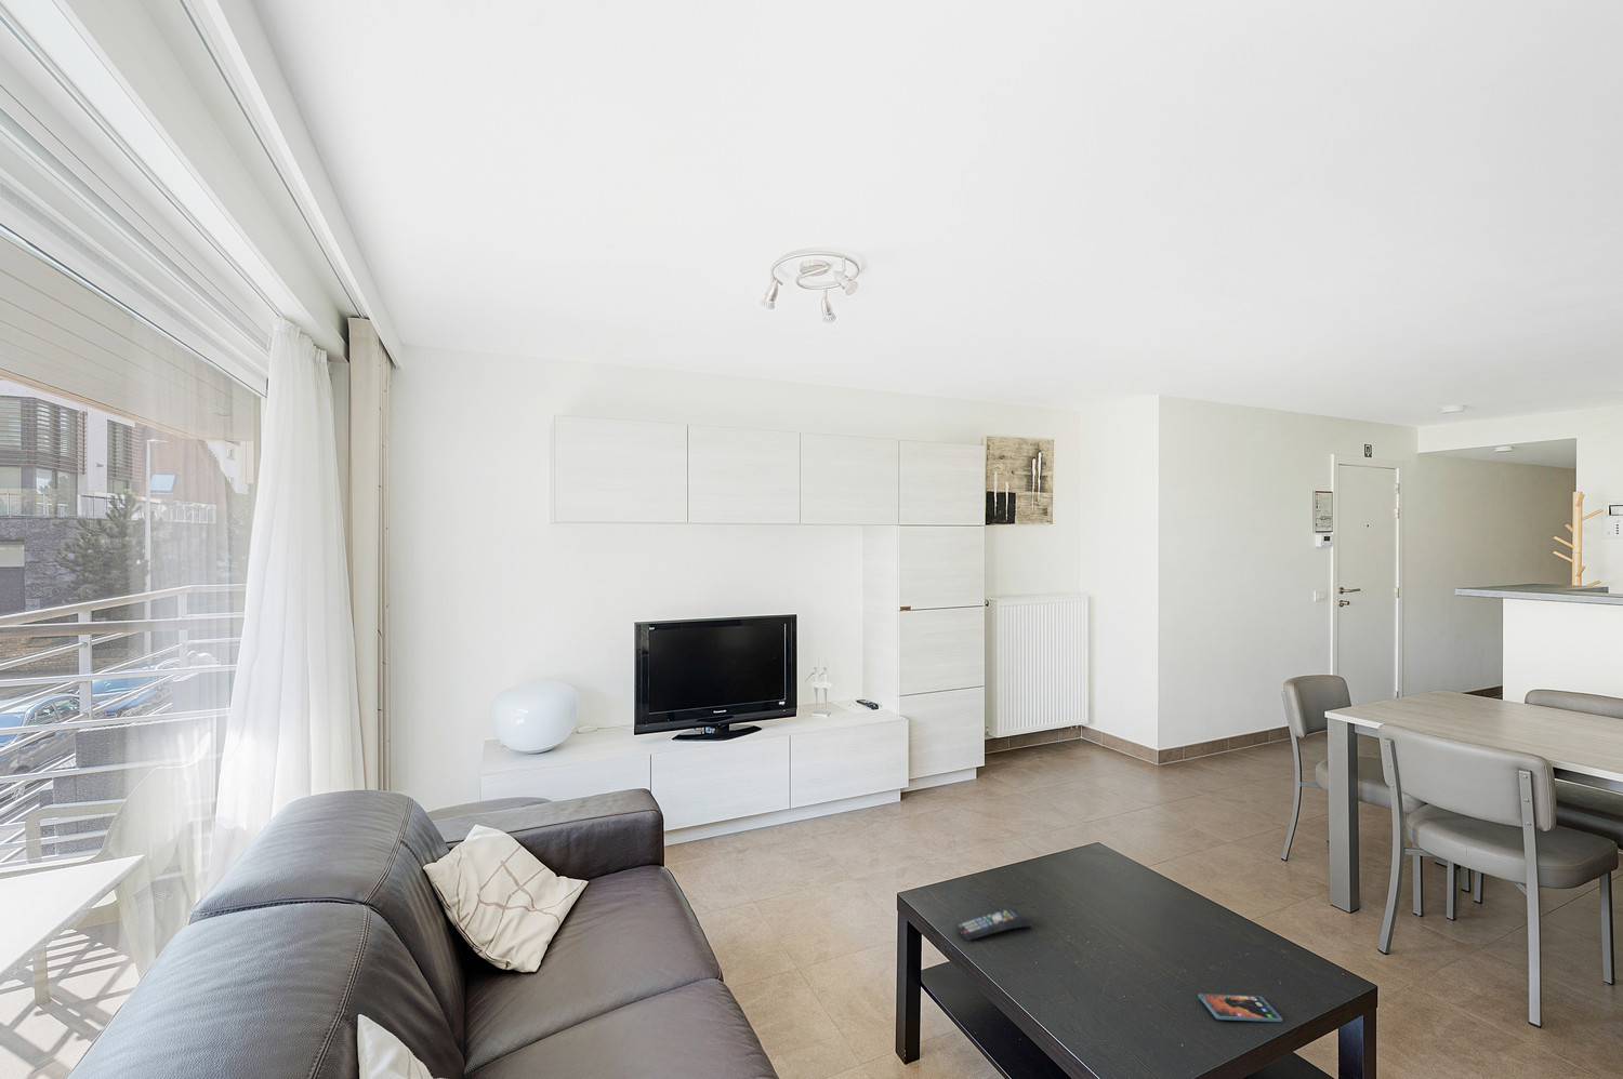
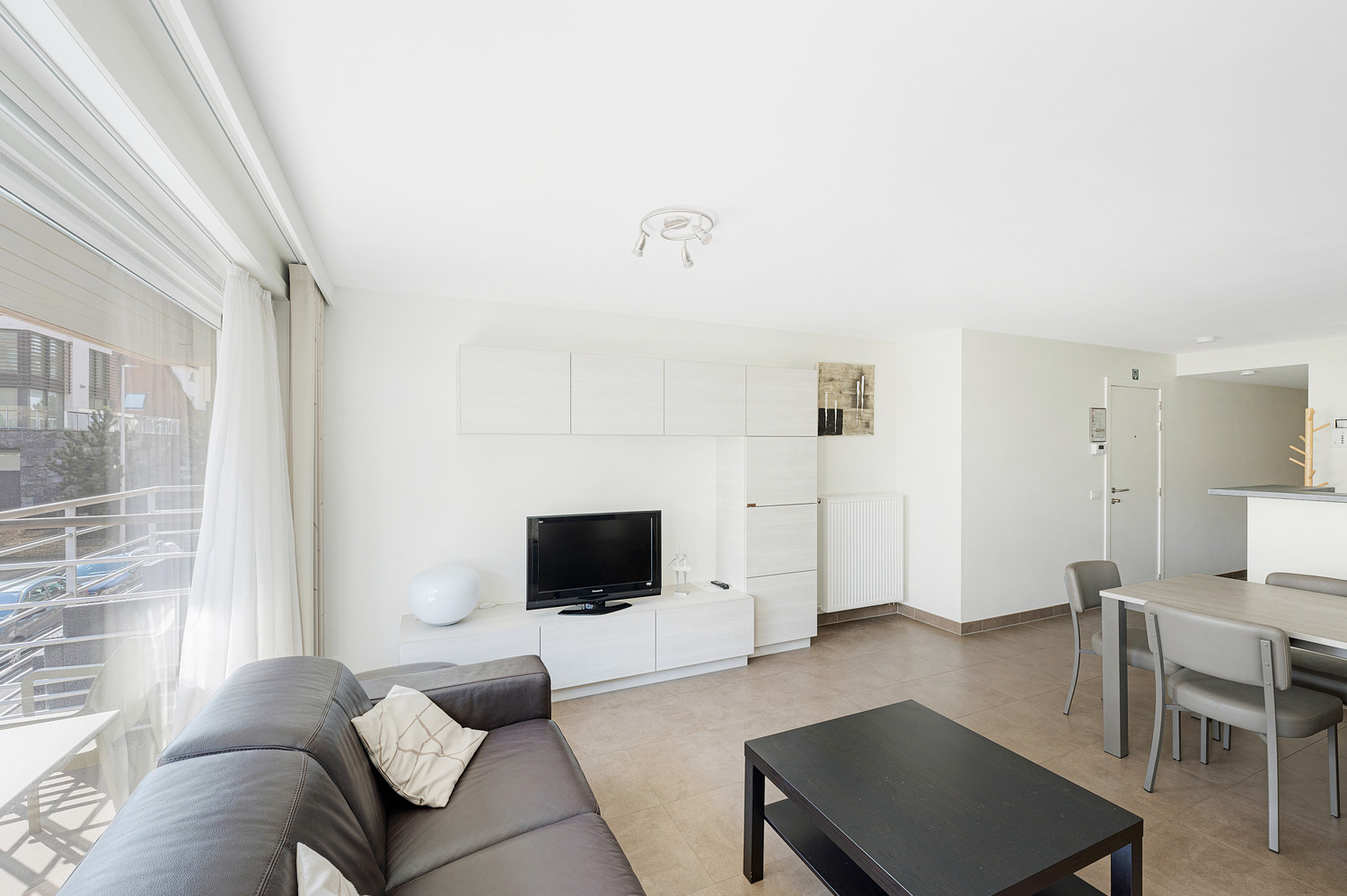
- remote control [954,906,1033,942]
- smartphone [1198,992,1283,1022]
